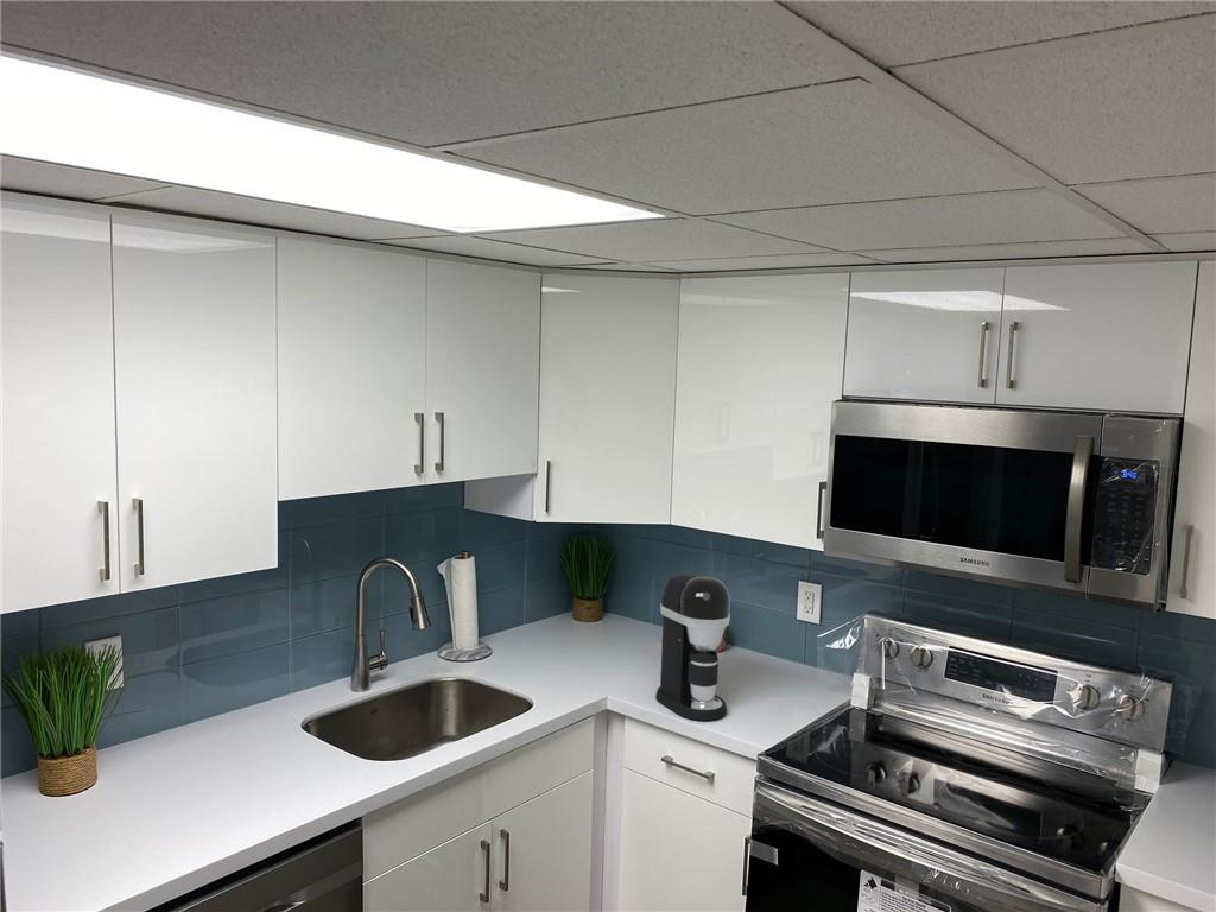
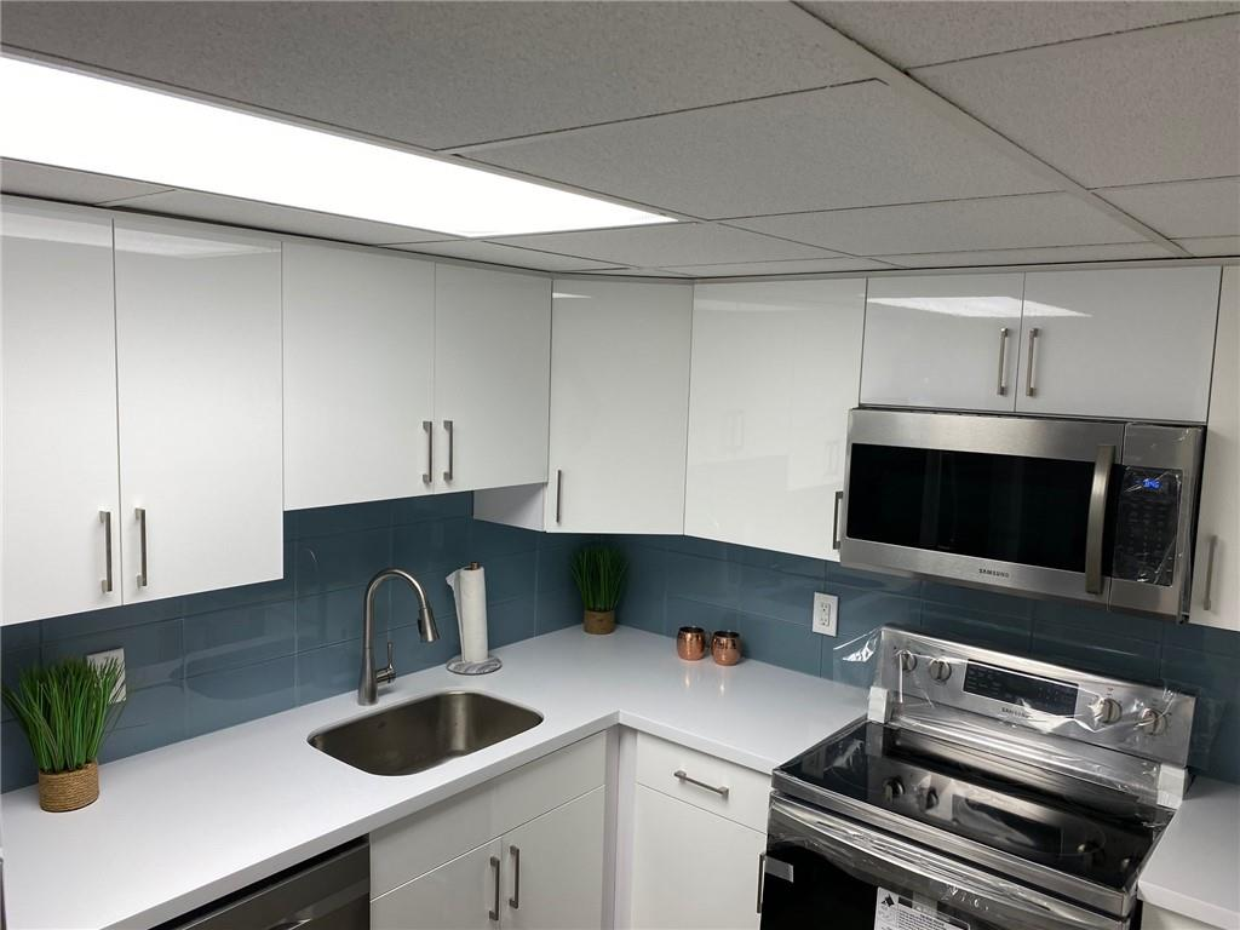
- coffee maker [654,575,732,722]
